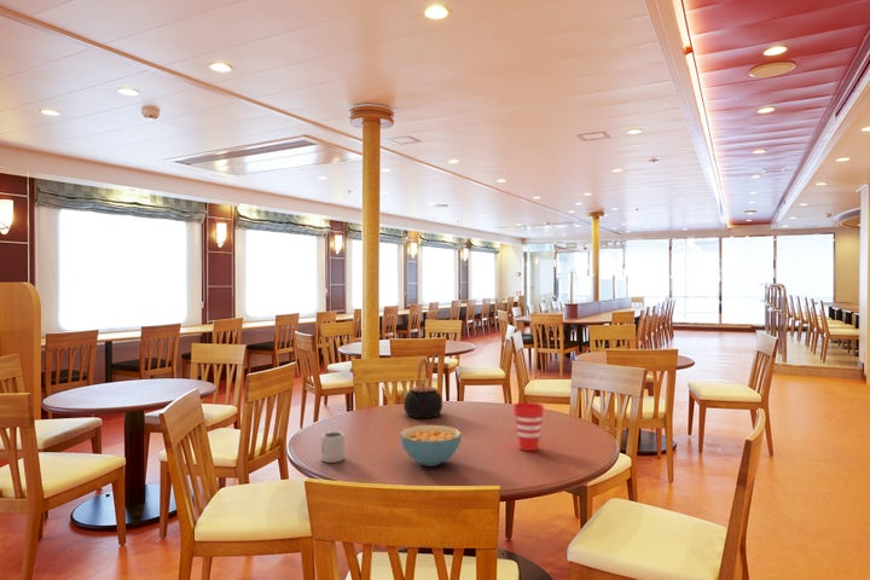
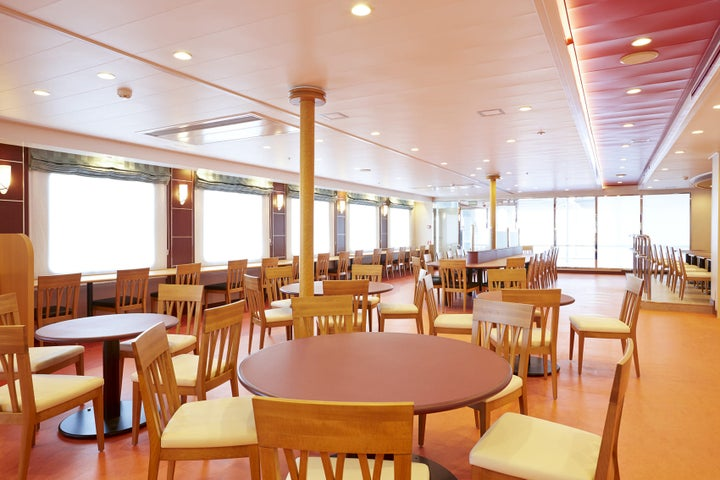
- cereal bowl [399,424,463,468]
- cup [512,401,545,452]
- teapot [402,356,443,419]
- cup [320,430,346,464]
